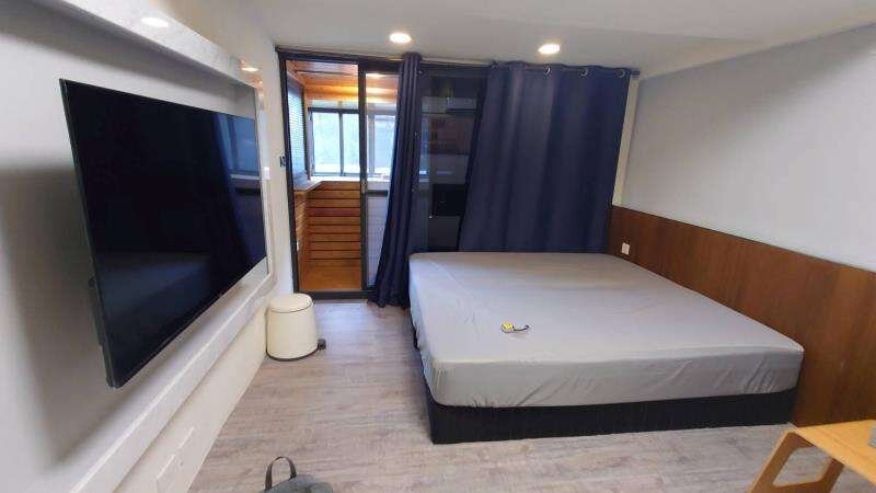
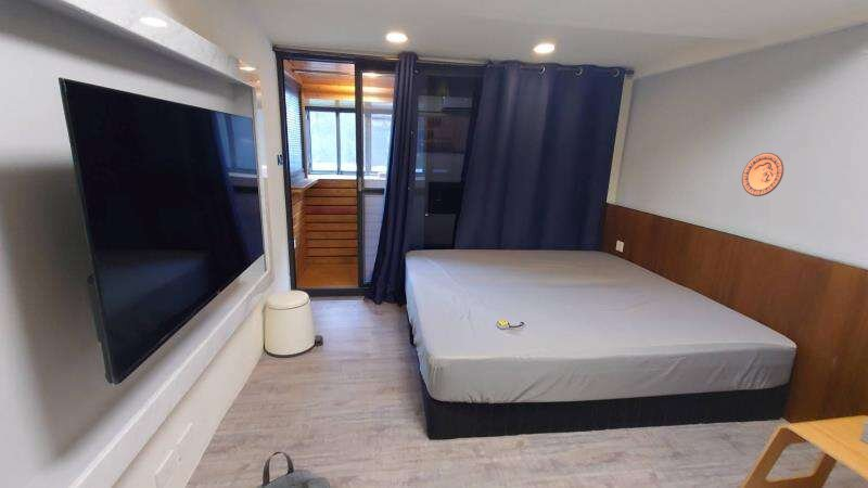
+ decorative plate [741,152,784,197]
